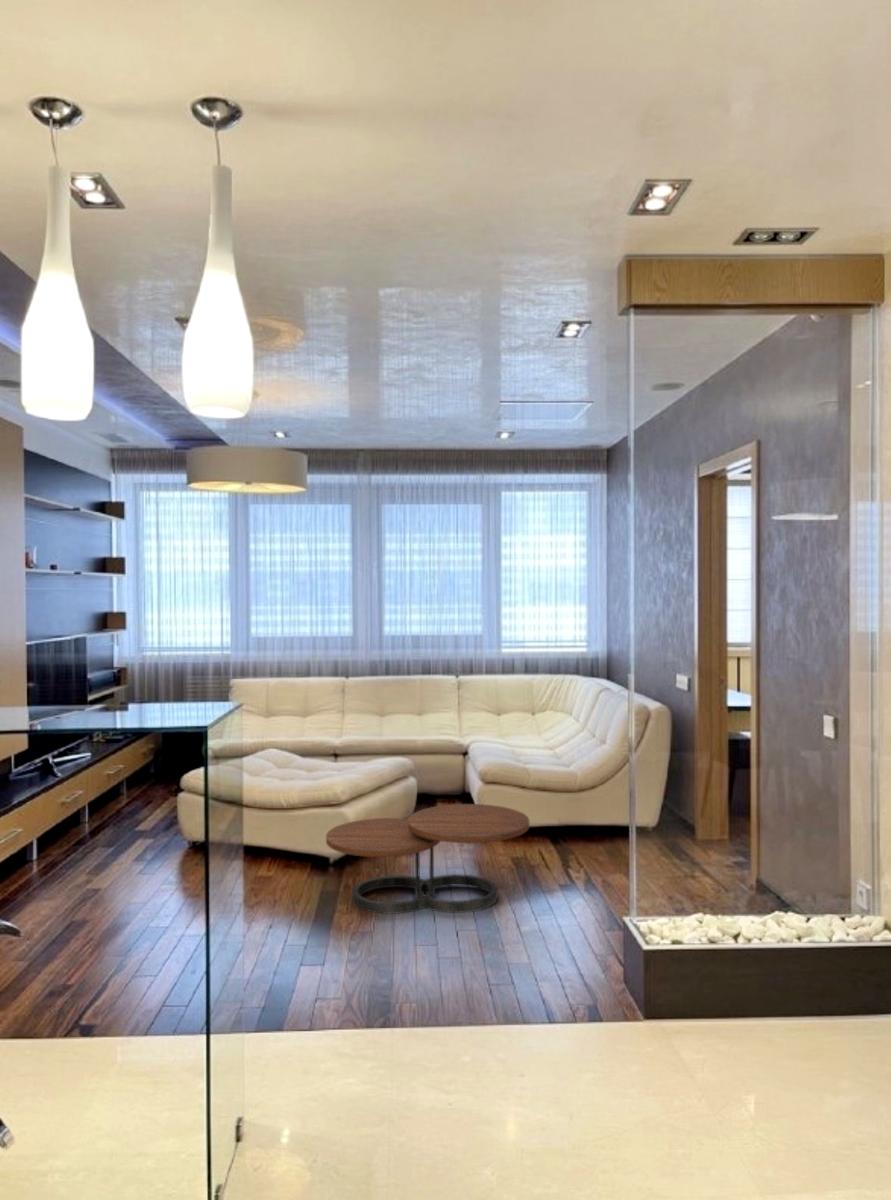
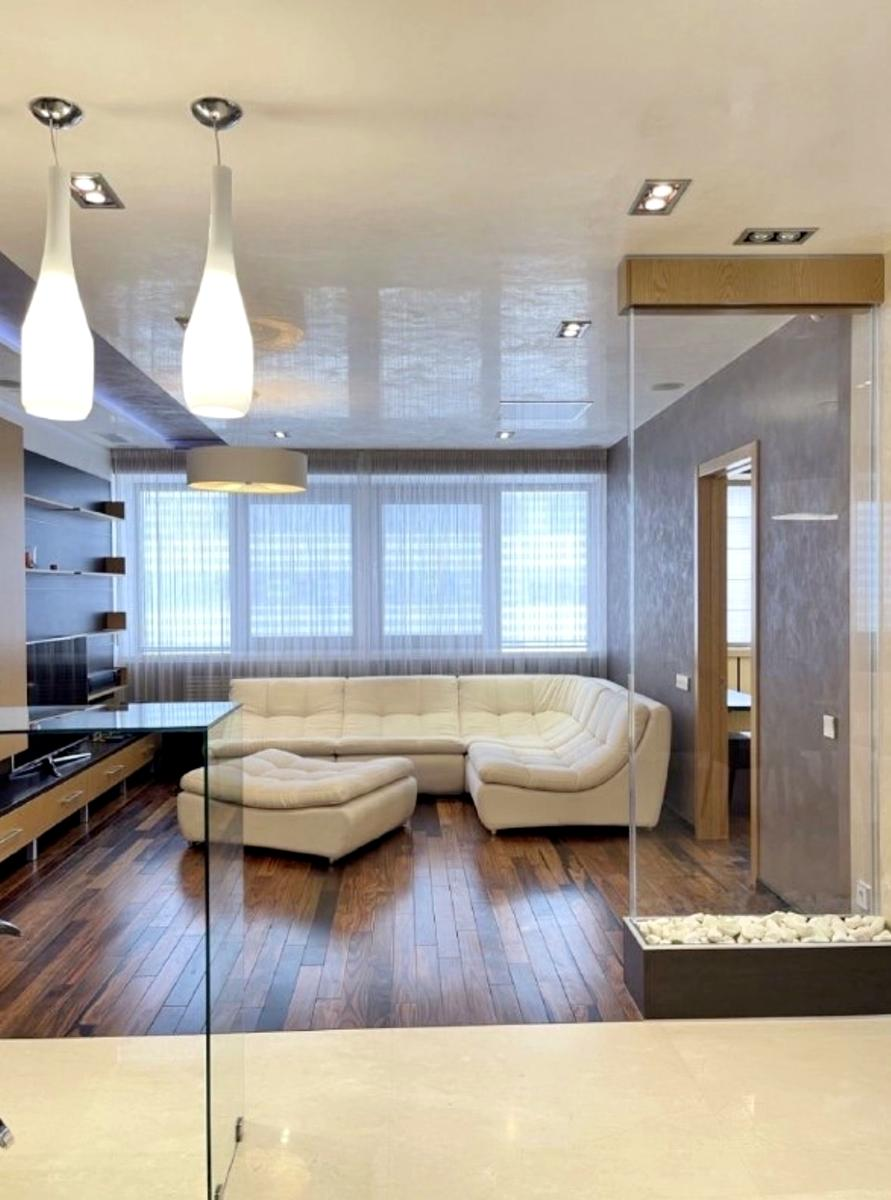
- coffee table [325,803,530,915]
